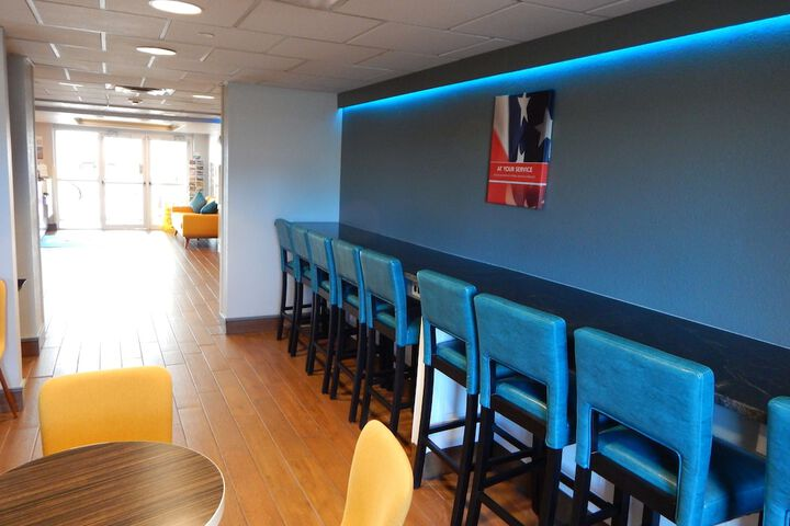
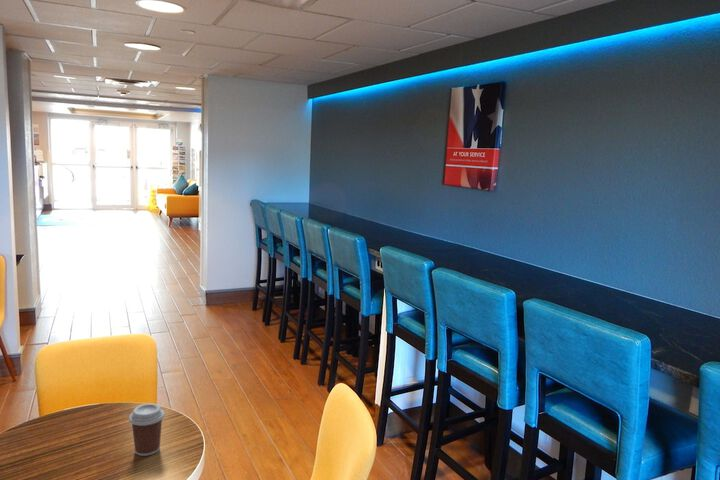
+ coffee cup [128,403,166,457]
